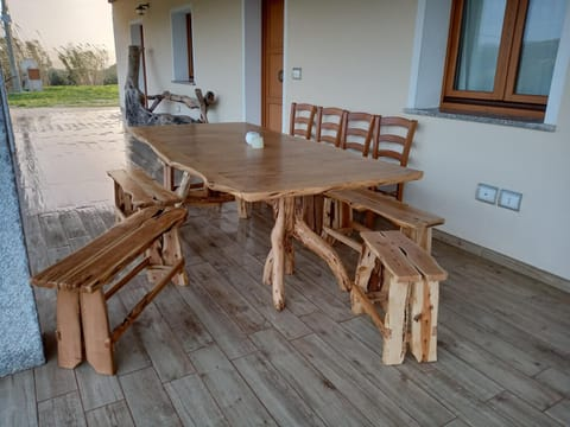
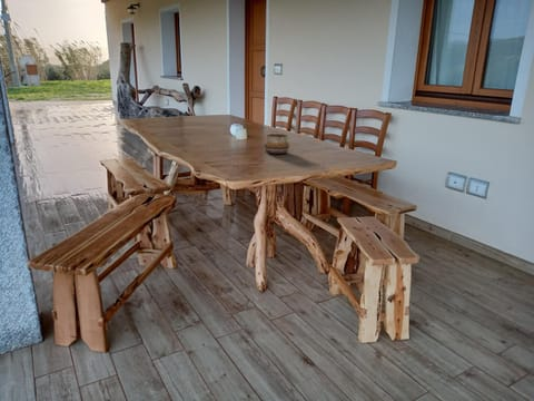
+ decorative bowl [263,133,290,155]
